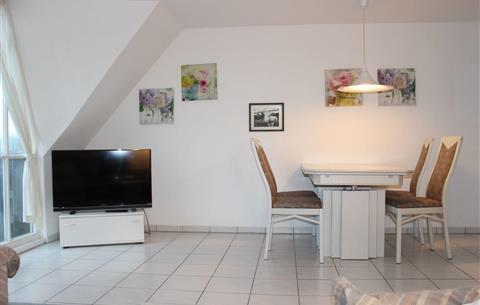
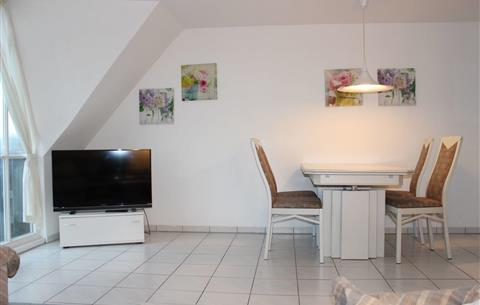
- picture frame [248,102,285,133]
